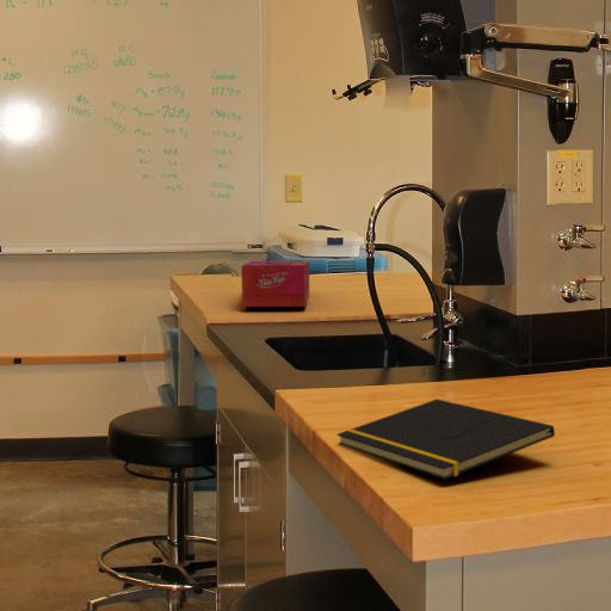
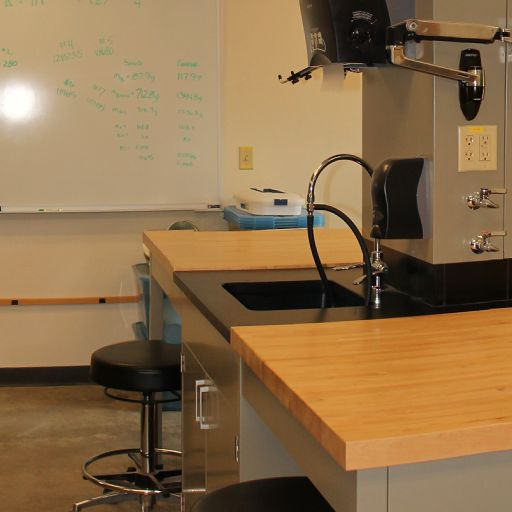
- tissue box [240,260,310,308]
- notepad [337,397,556,481]
